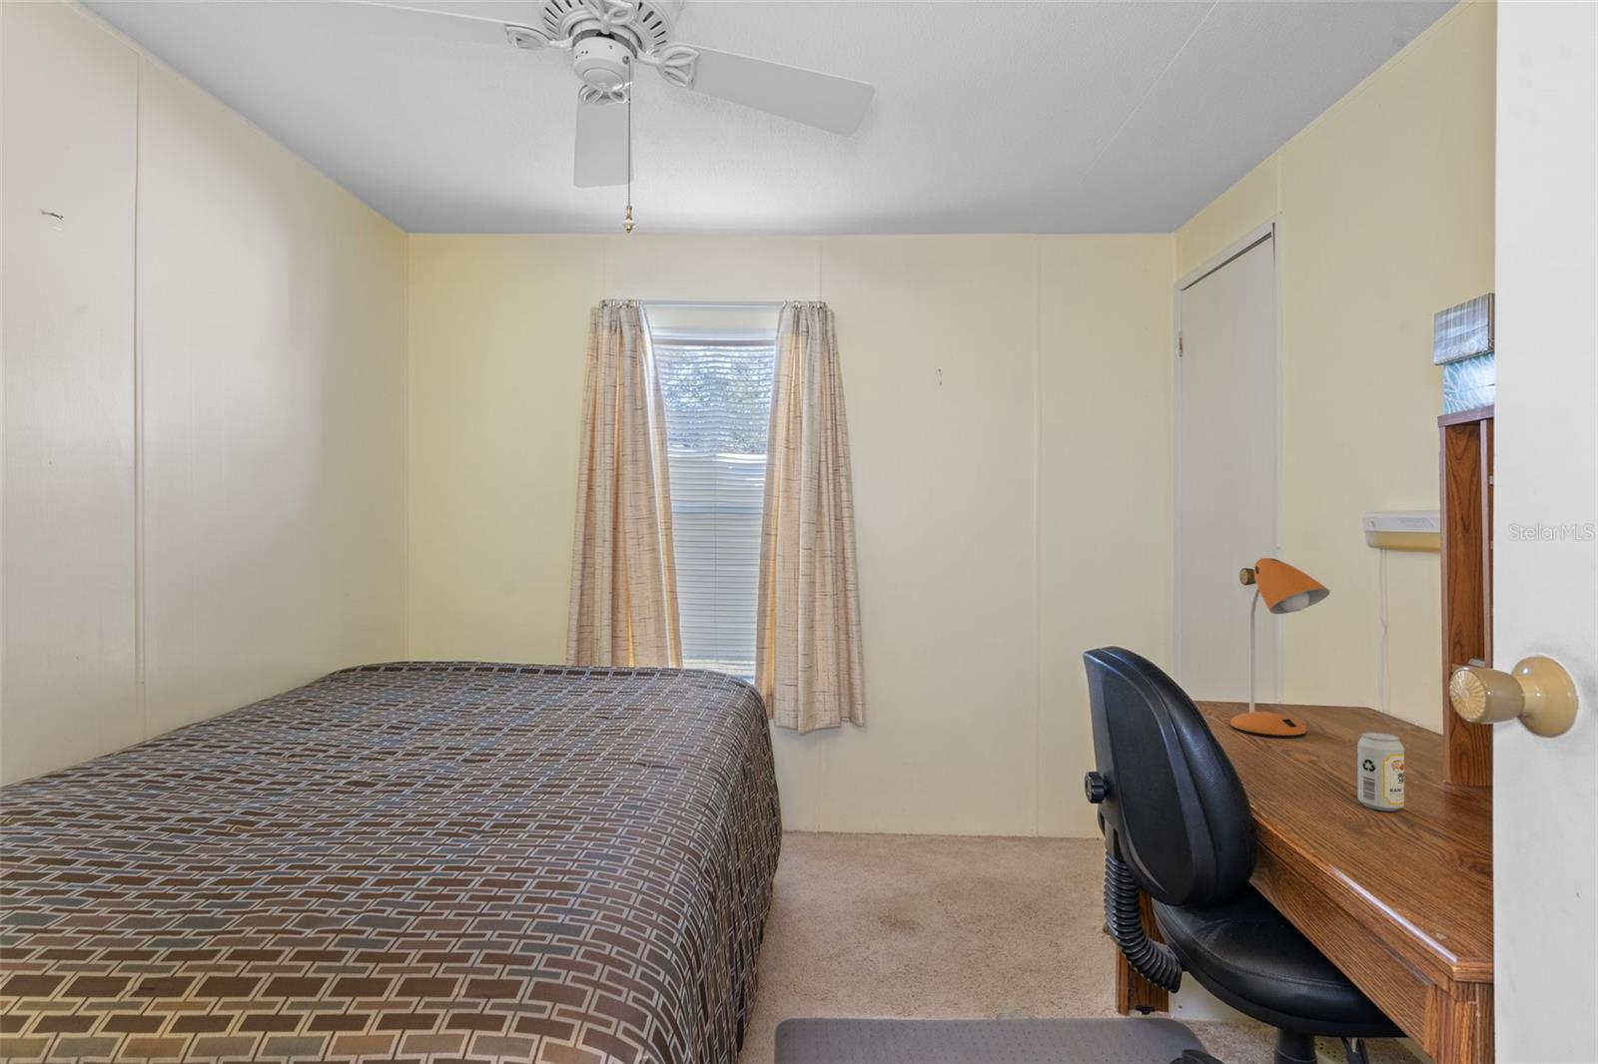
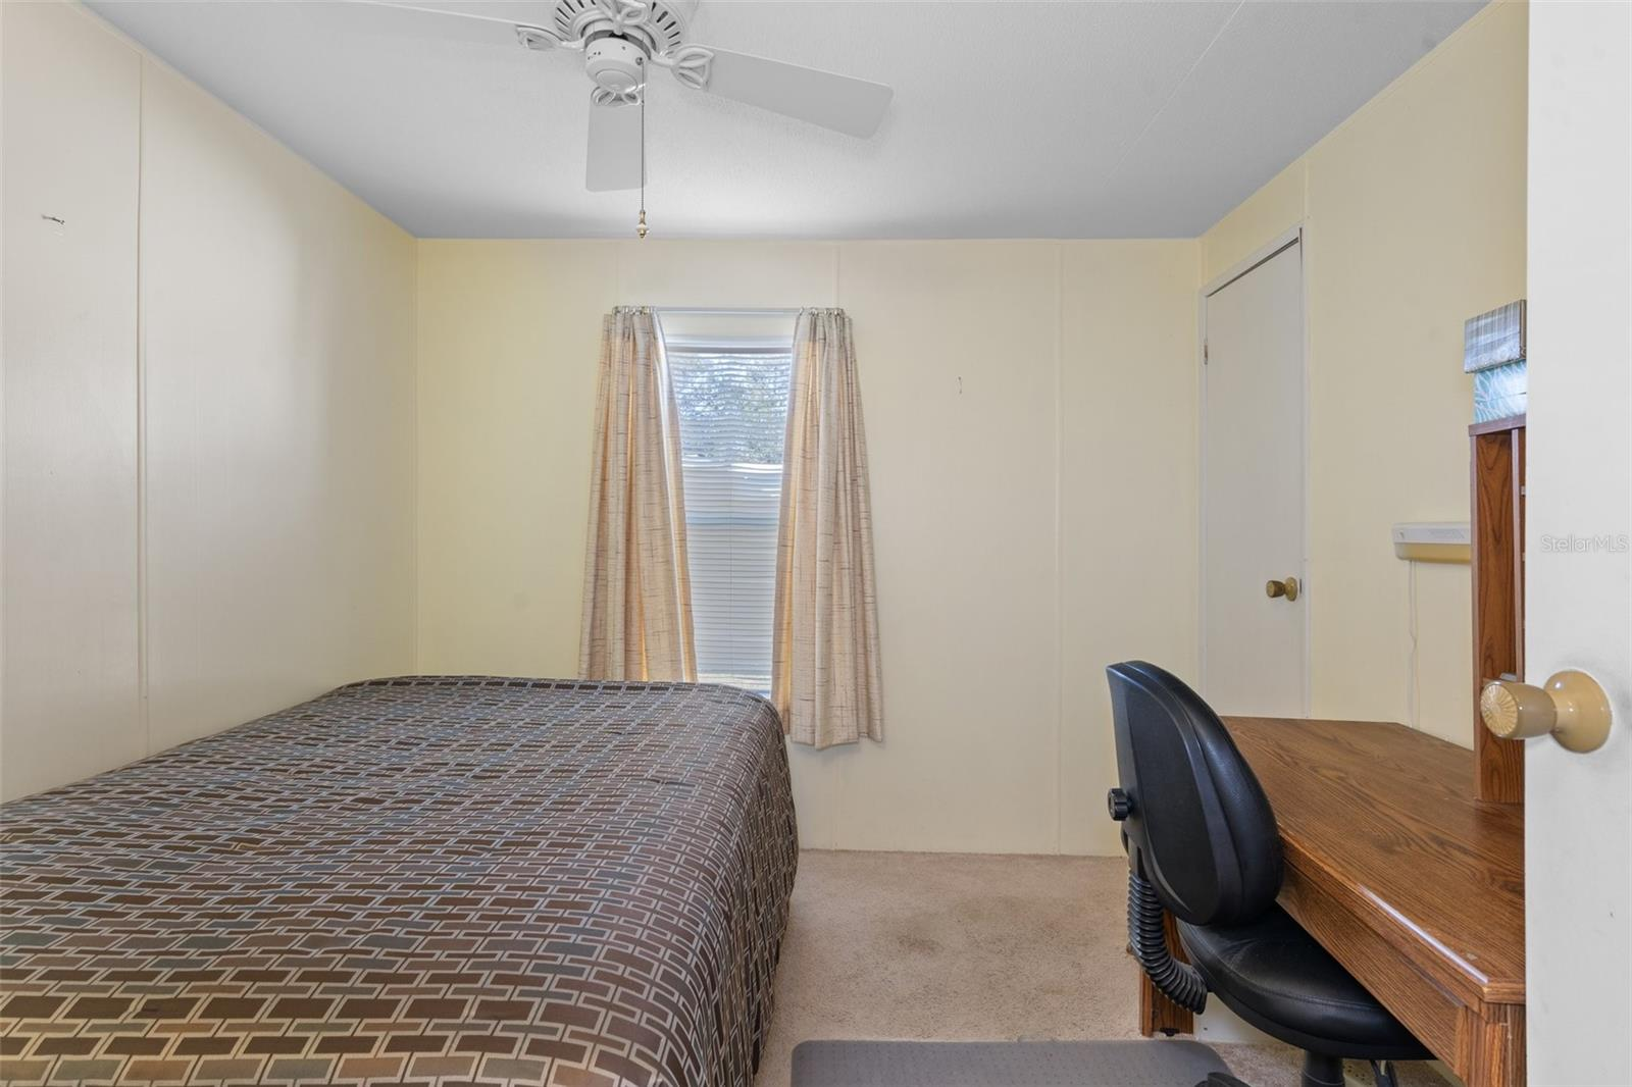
- beverage can [1357,732,1406,812]
- desk lamp [1230,557,1331,739]
